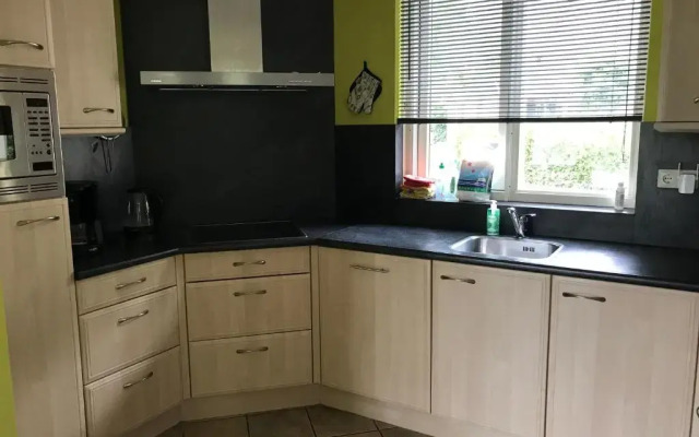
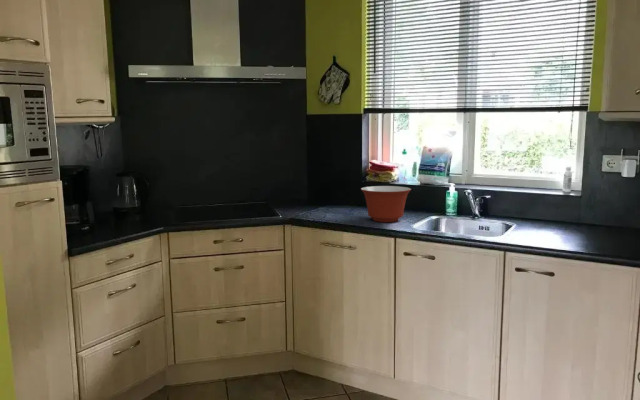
+ mixing bowl [360,185,412,223]
